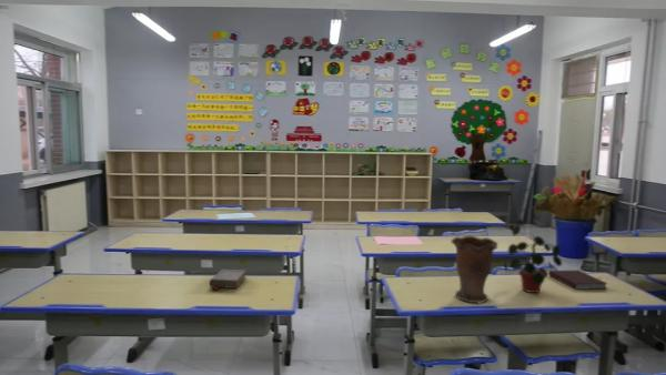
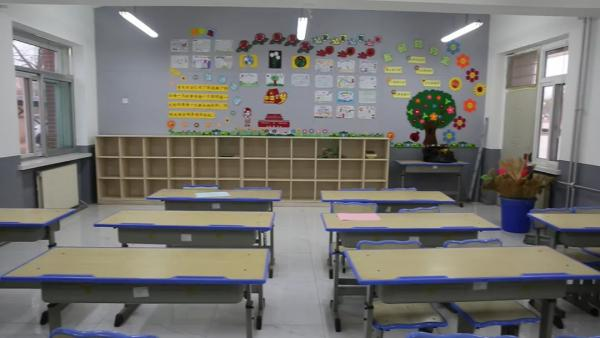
- book [209,268,248,292]
- vase [450,235,500,304]
- potted plant [503,224,563,294]
- notebook [548,270,608,291]
